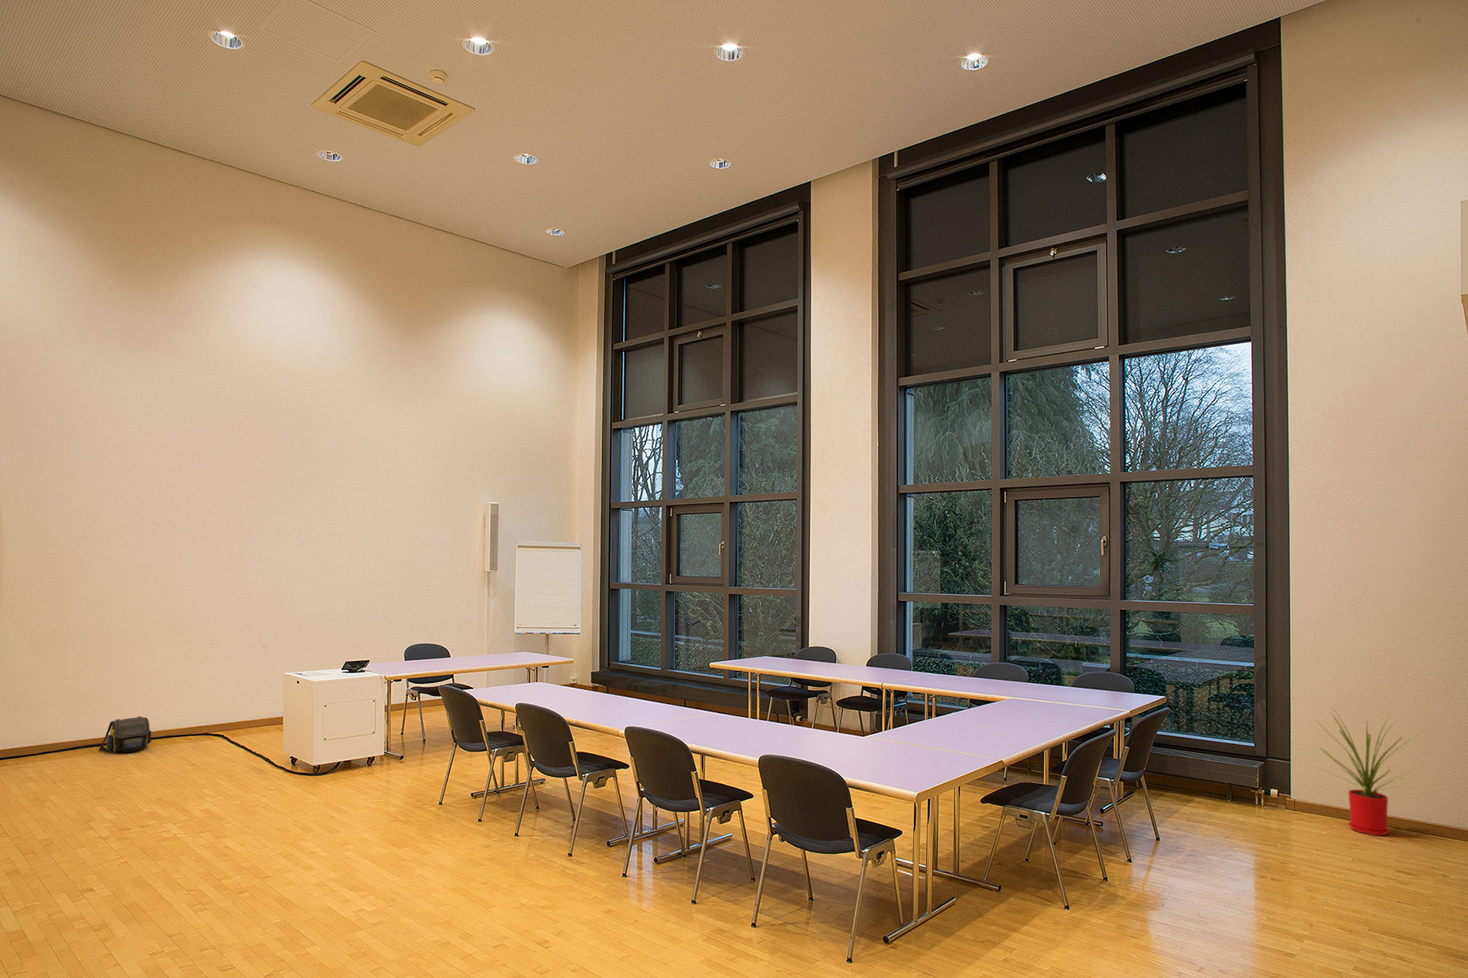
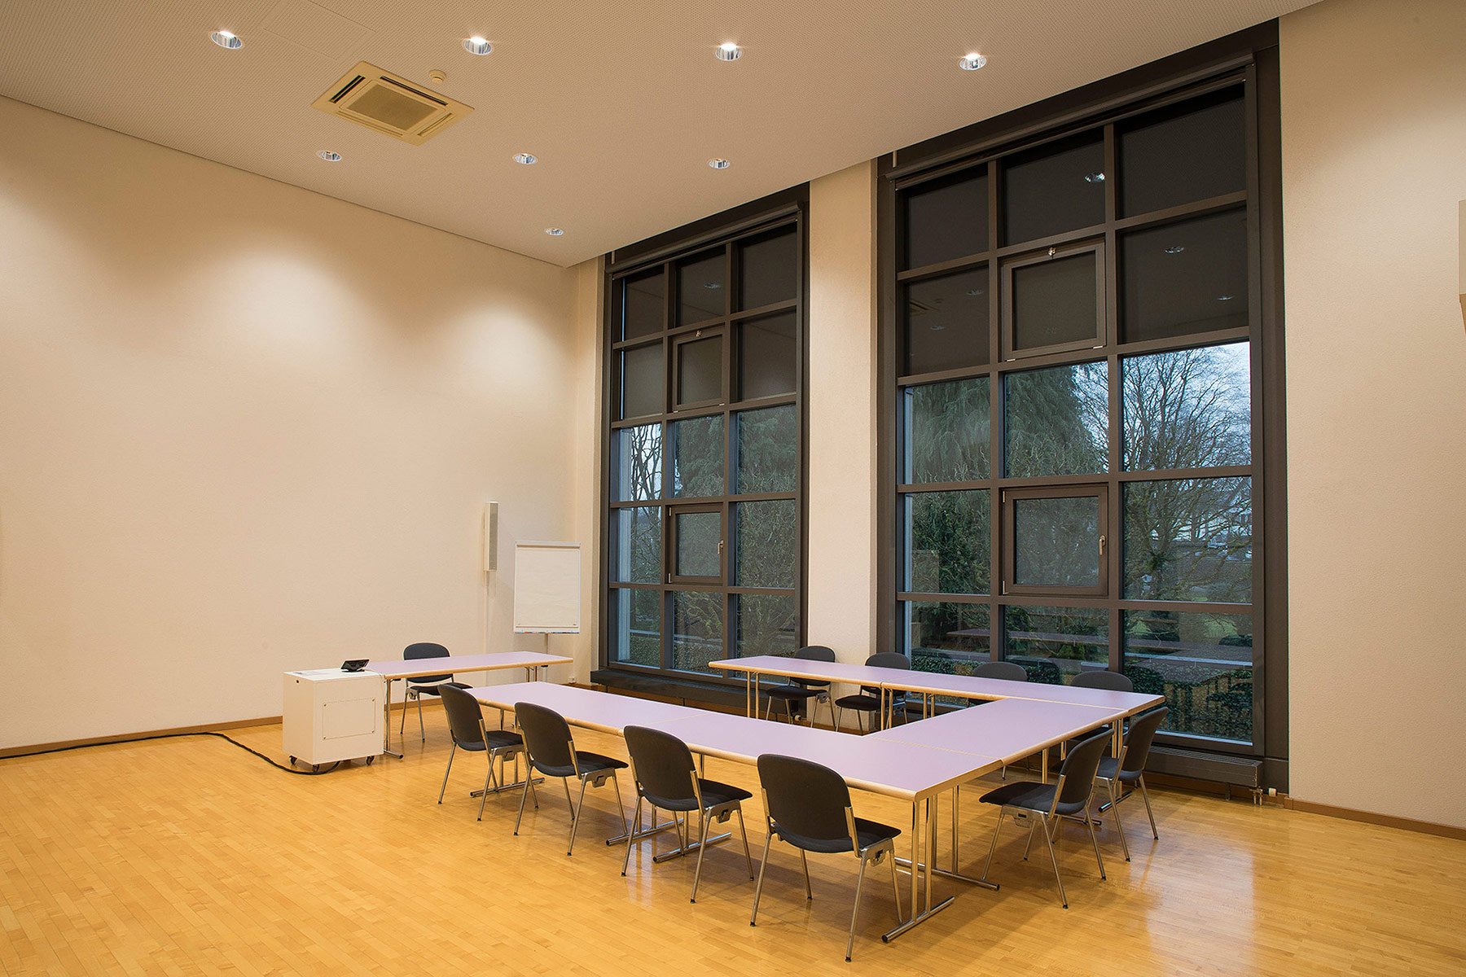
- shoulder bag [98,716,153,753]
- house plant [1314,706,1423,836]
